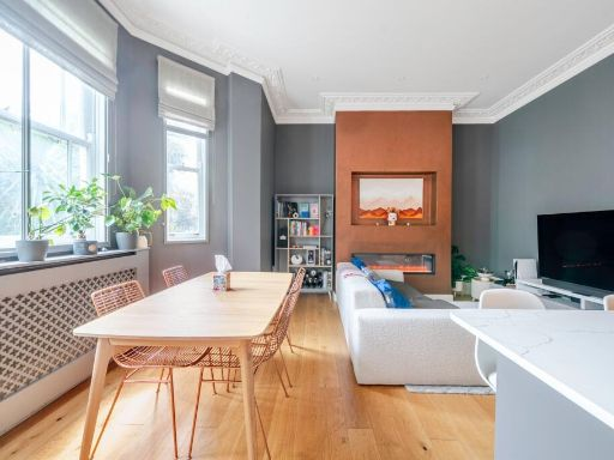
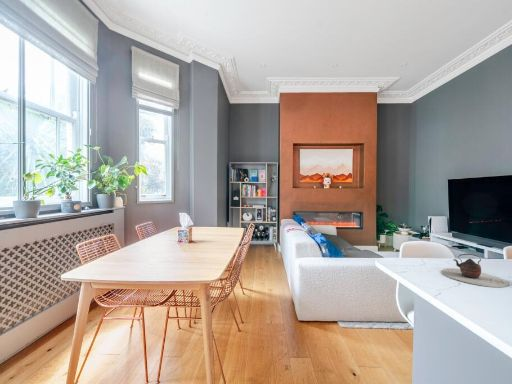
+ teapot [440,253,509,288]
